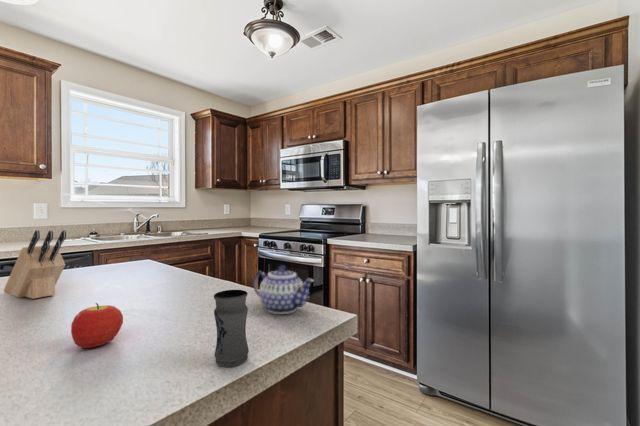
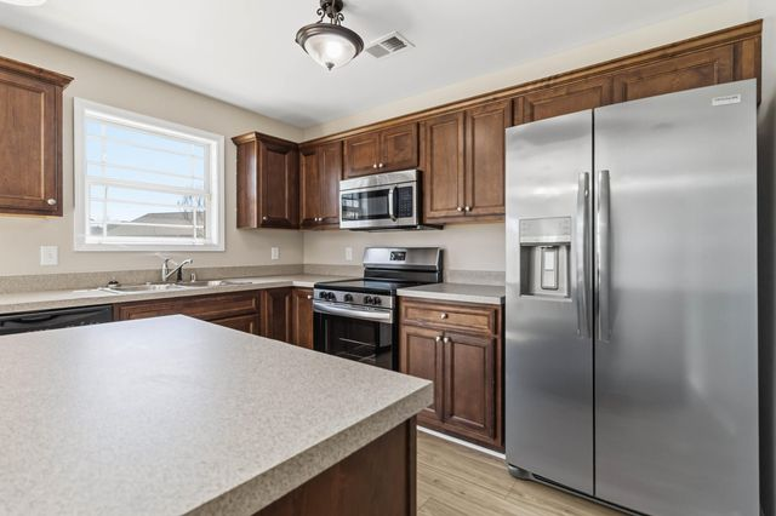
- teapot [252,264,315,315]
- knife block [3,229,67,300]
- fruit [70,302,124,349]
- jar [213,289,250,367]
